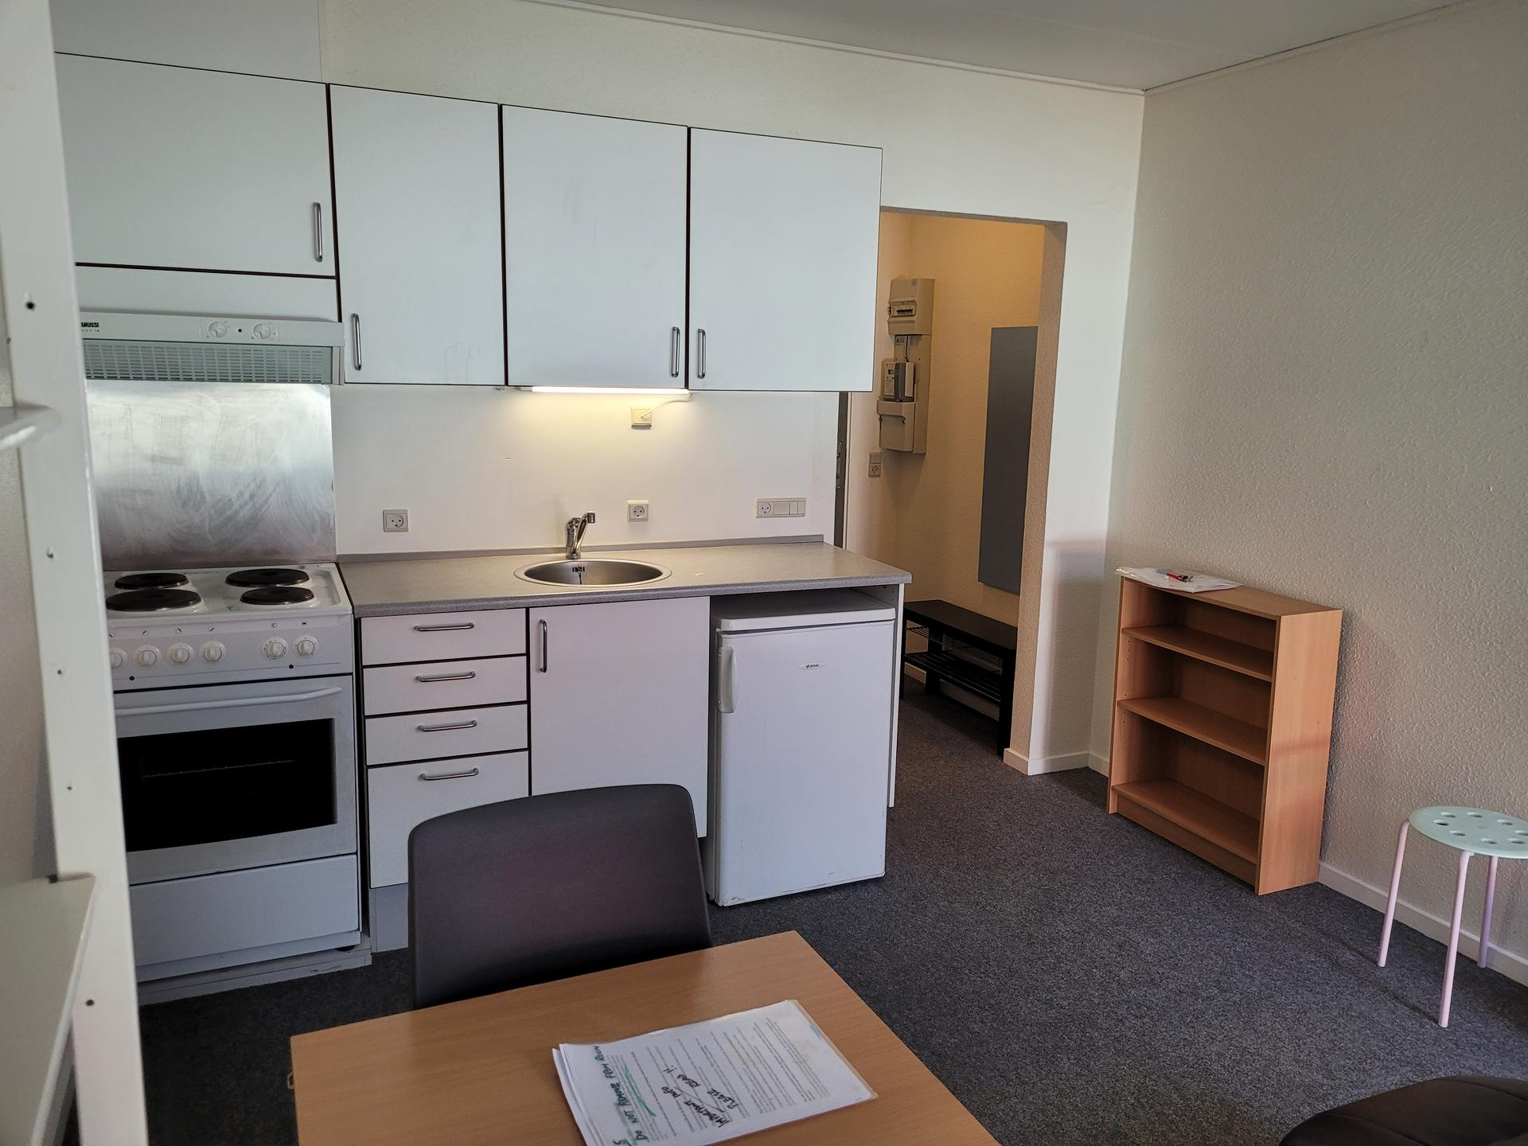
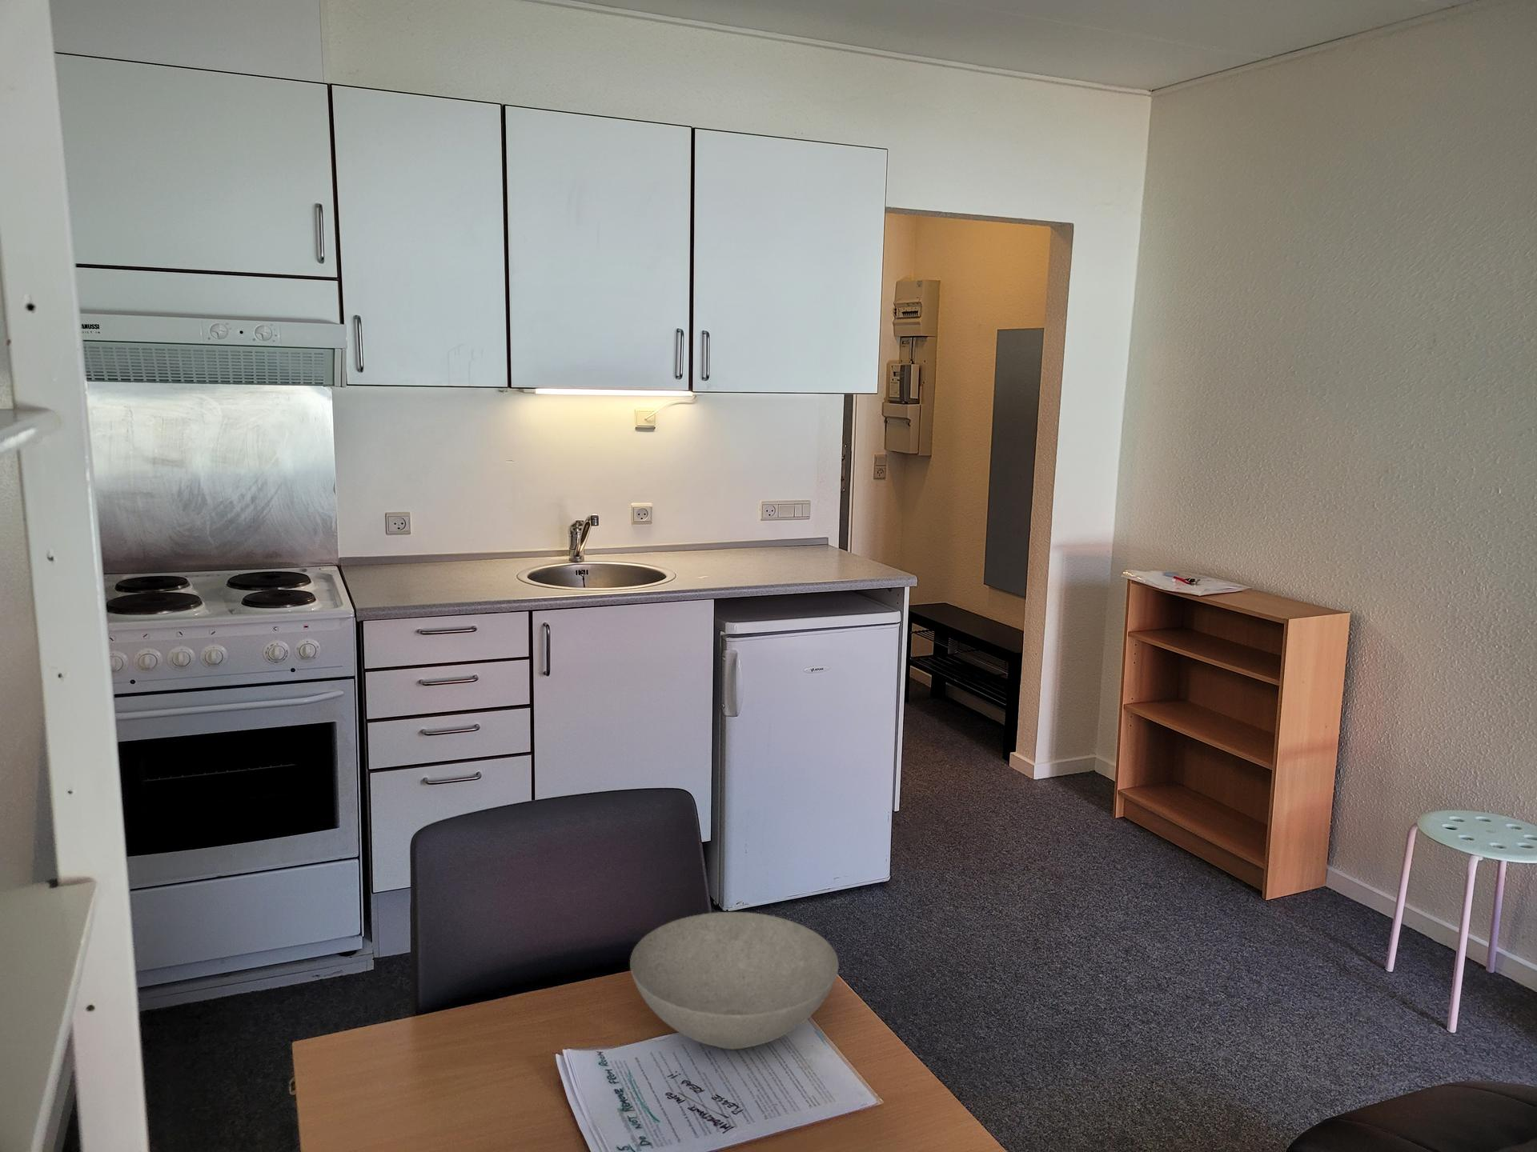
+ bowl [629,911,839,1050]
